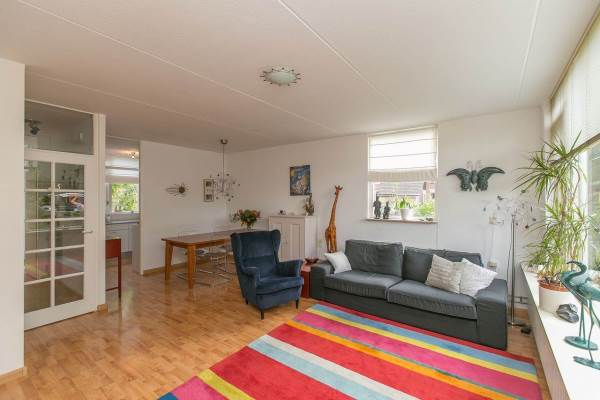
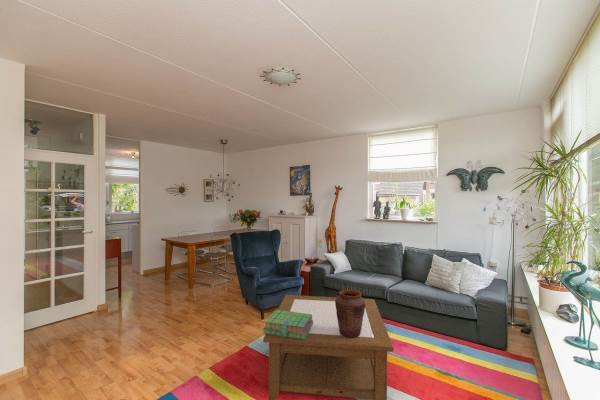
+ coffee table [262,294,395,400]
+ vase [335,289,366,338]
+ stack of books [262,309,313,340]
